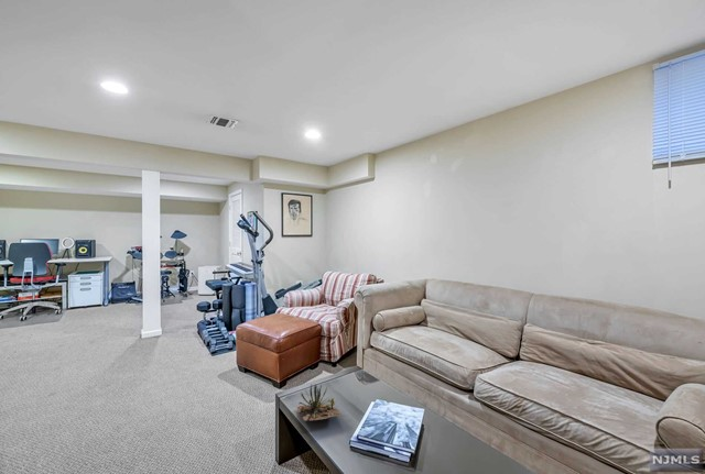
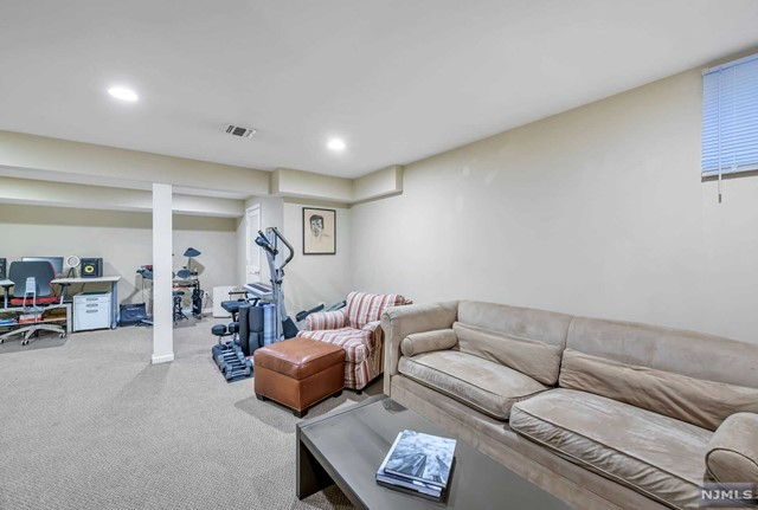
- succulent plant [295,383,344,422]
